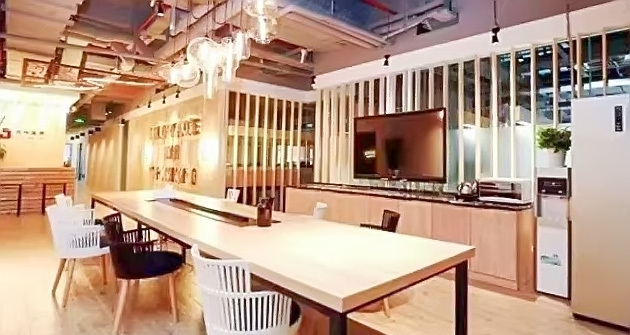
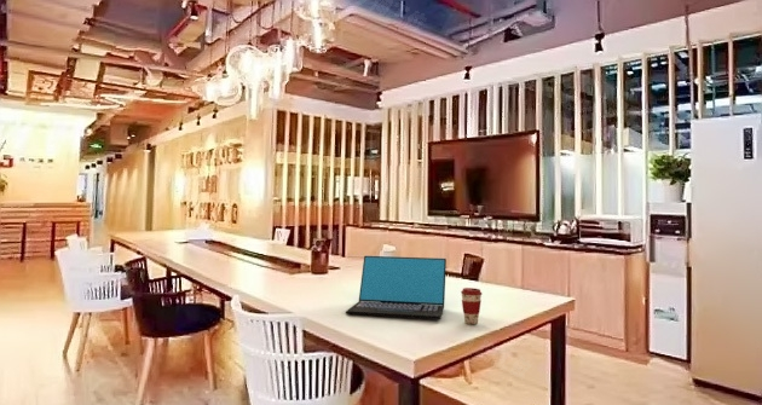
+ coffee cup [460,287,483,325]
+ laptop [345,255,448,320]
